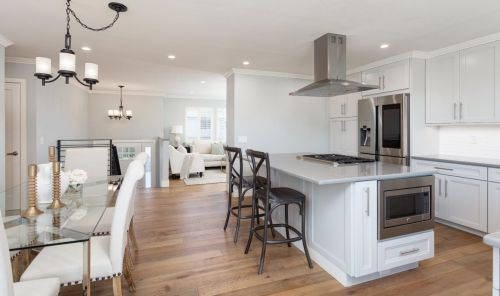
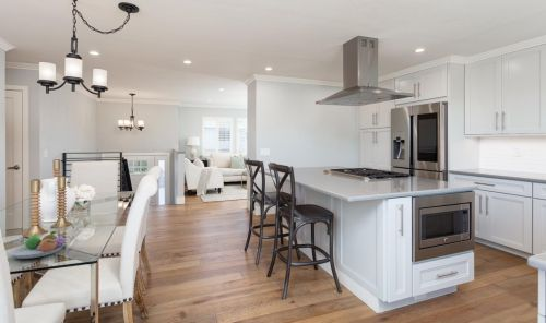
+ fruit bowl [8,230,67,260]
